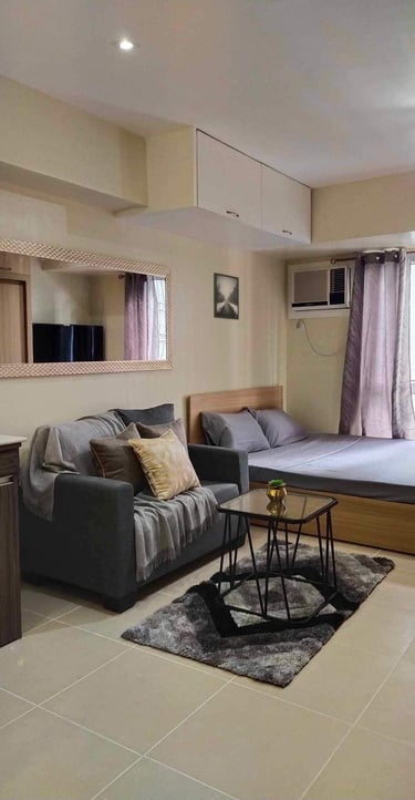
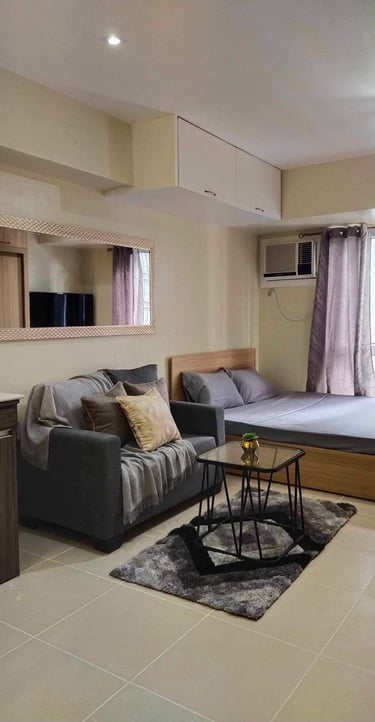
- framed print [212,271,240,321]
